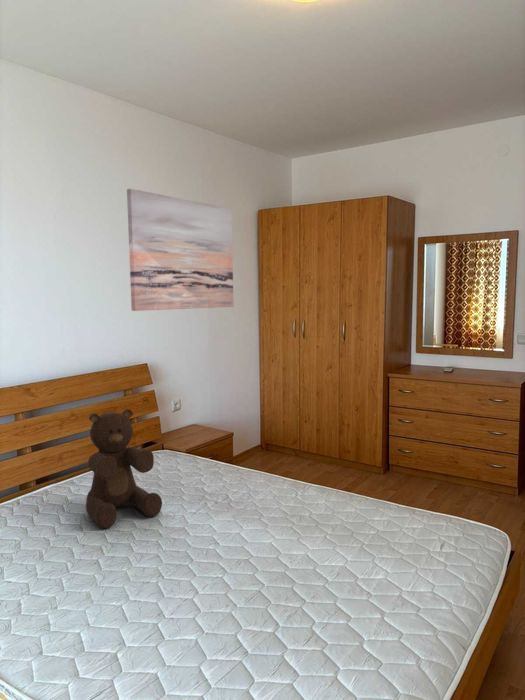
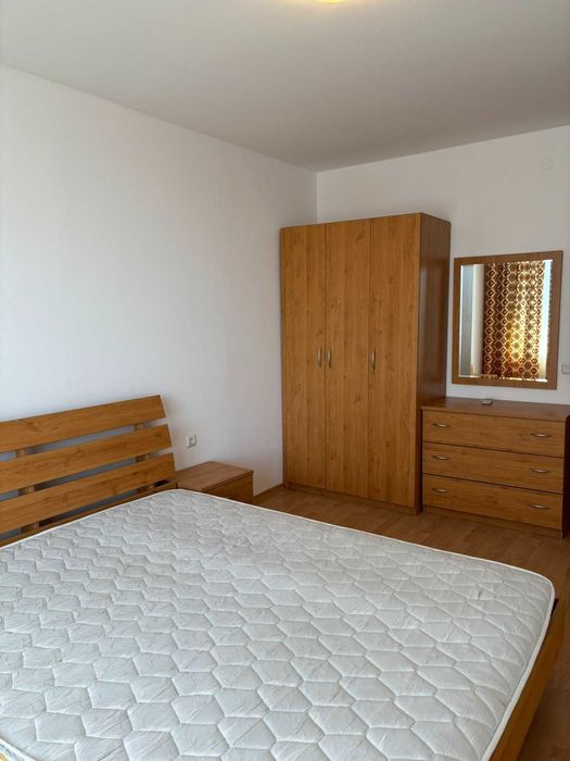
- wall art [126,188,234,312]
- teddy bear [85,408,163,529]
